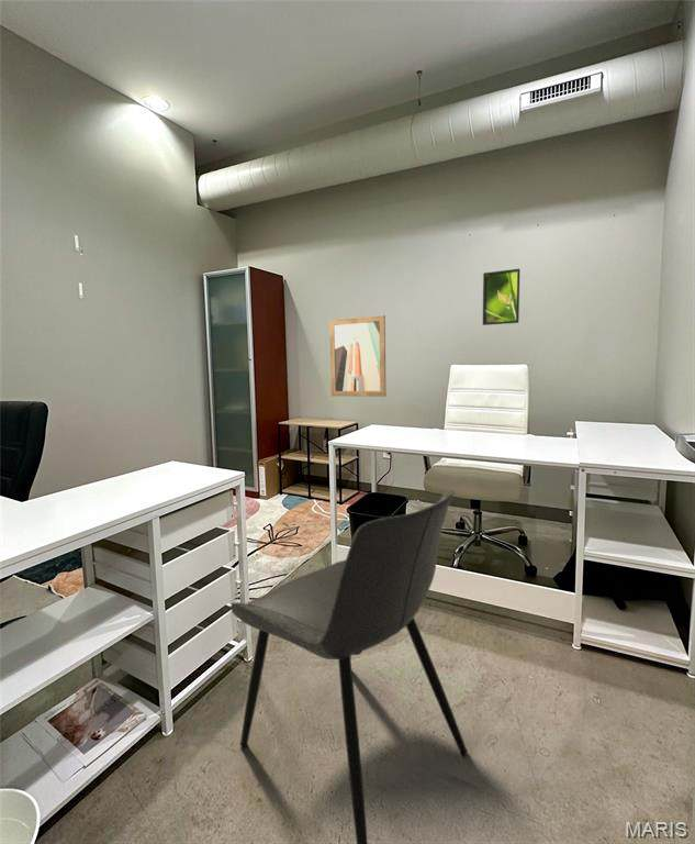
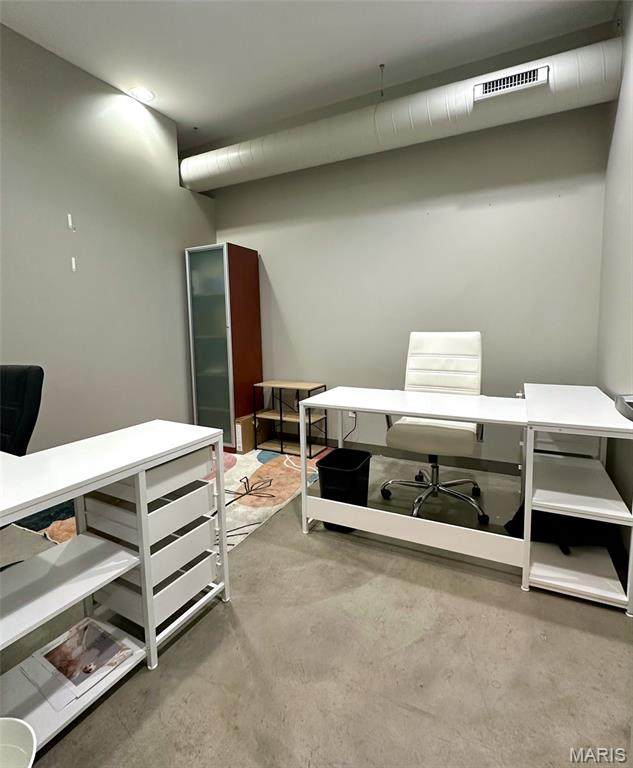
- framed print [482,268,520,326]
- wall art [328,314,386,398]
- dining chair [229,489,469,844]
